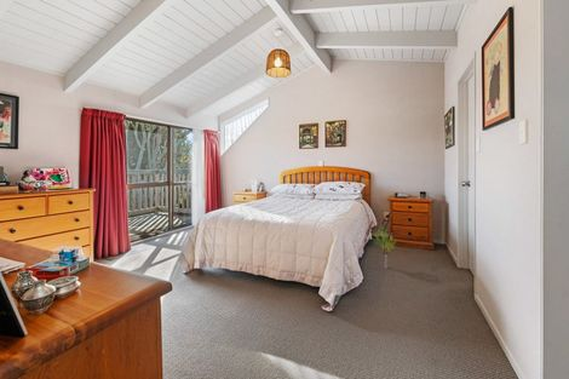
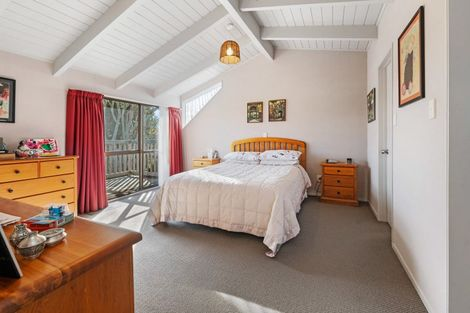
- decorative plant [370,224,397,269]
